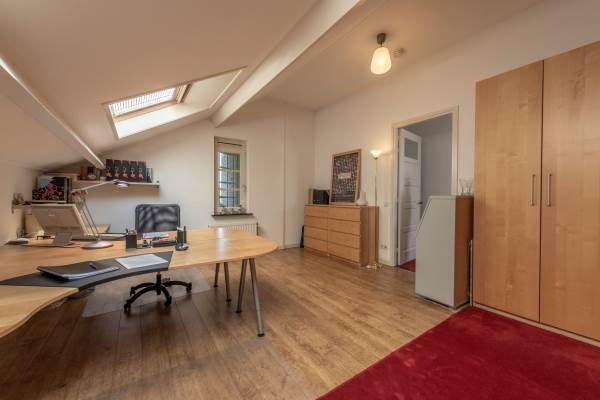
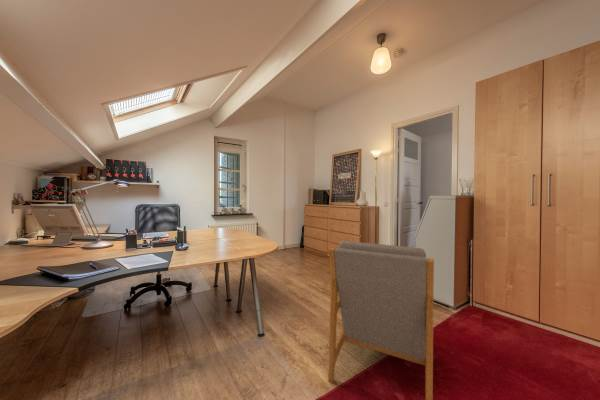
+ armchair [327,240,435,400]
